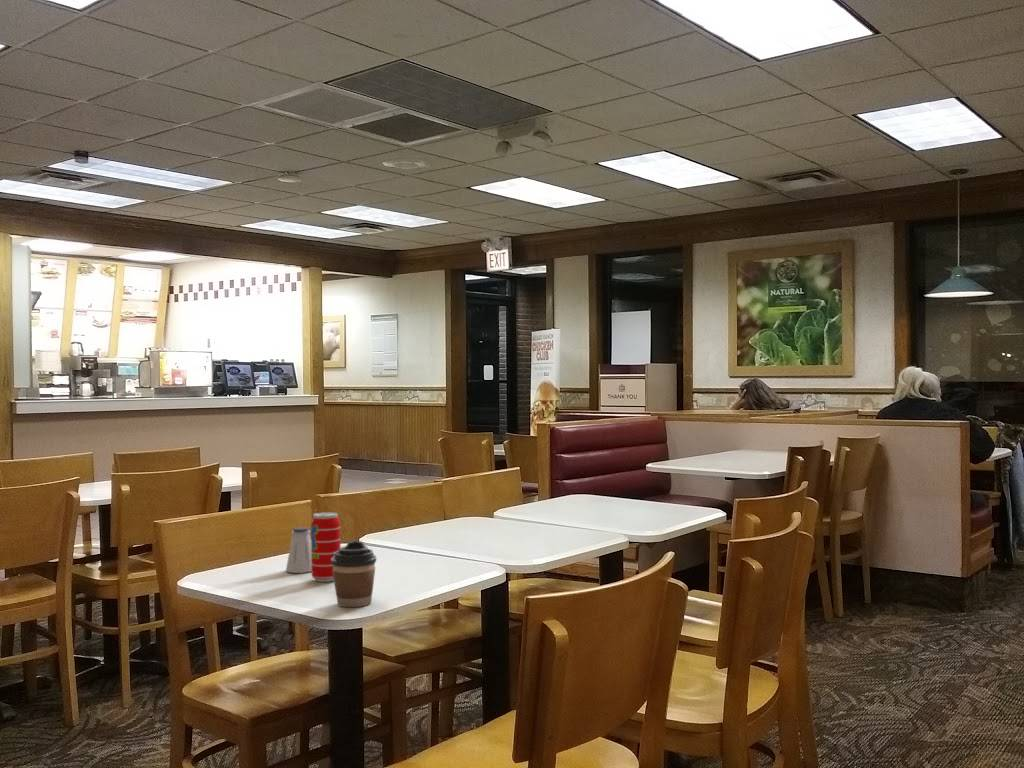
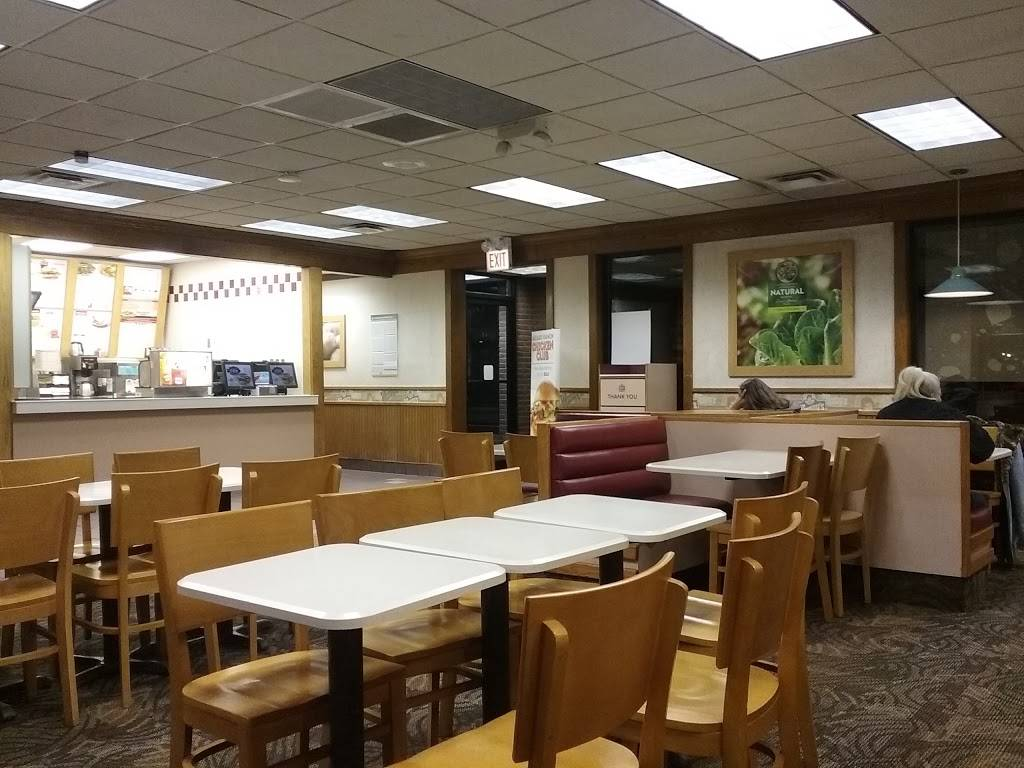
- coffee cup [331,541,377,608]
- beverage can [310,511,342,583]
- saltshaker [285,526,312,574]
